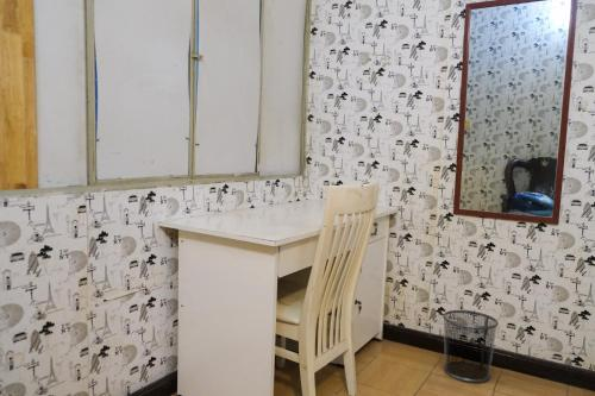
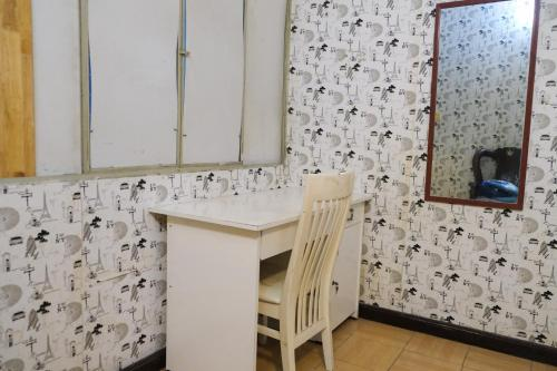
- waste bin [441,309,500,383]
